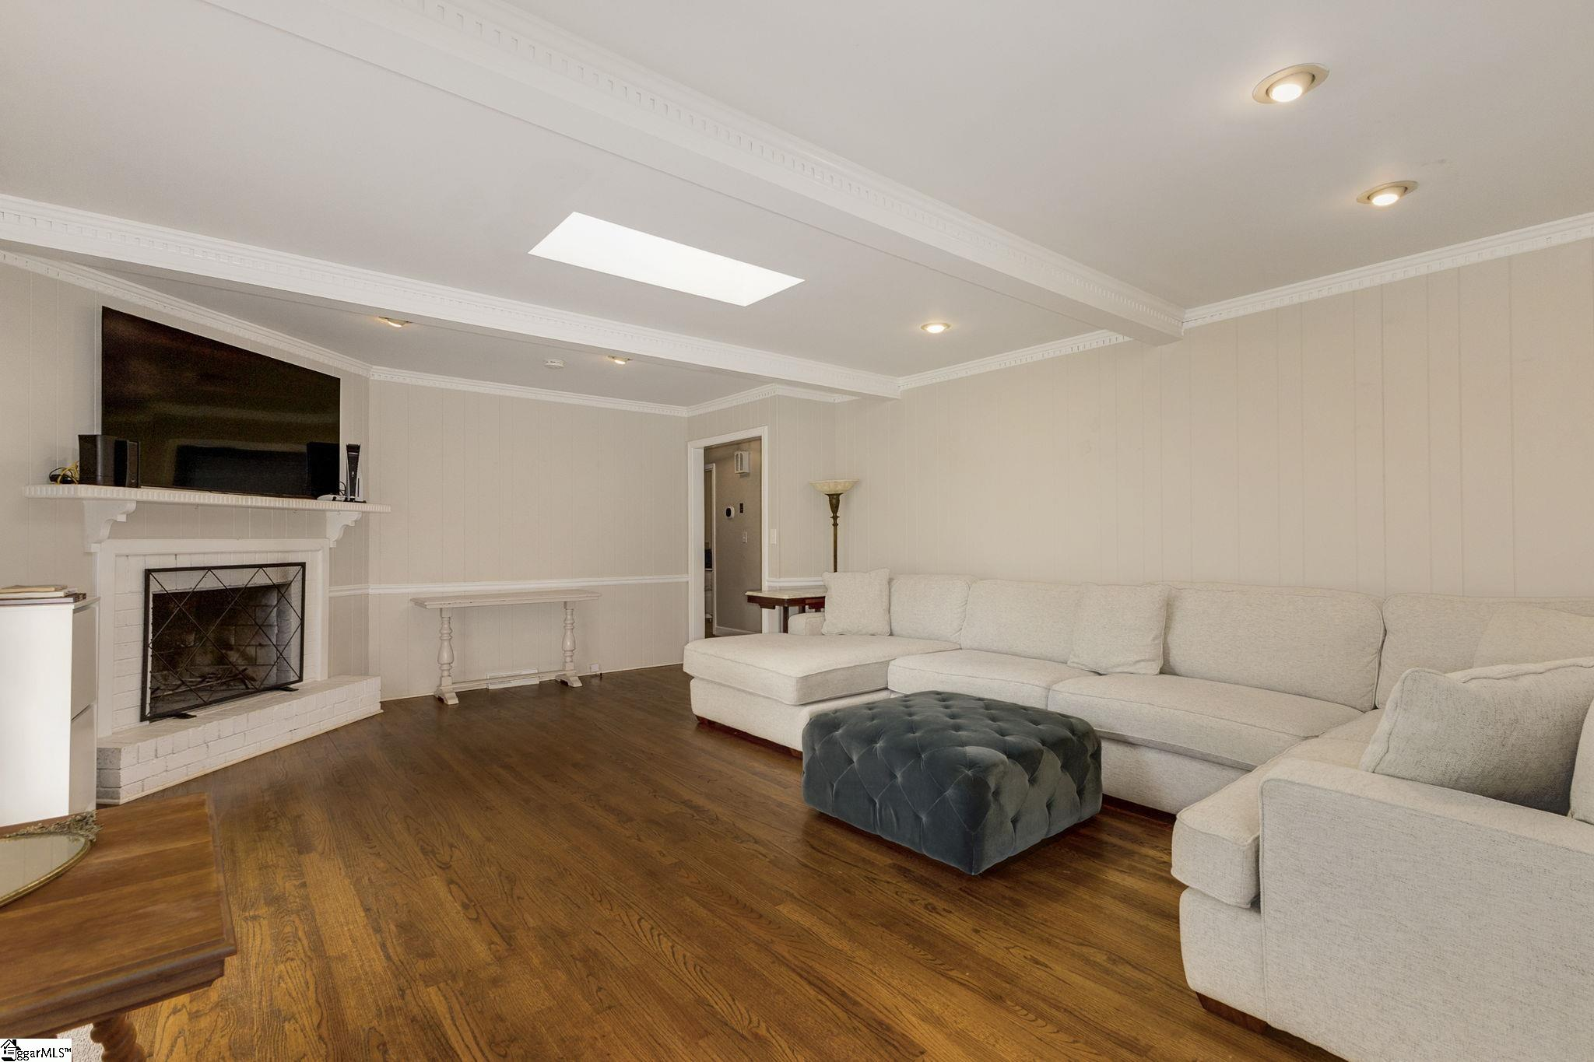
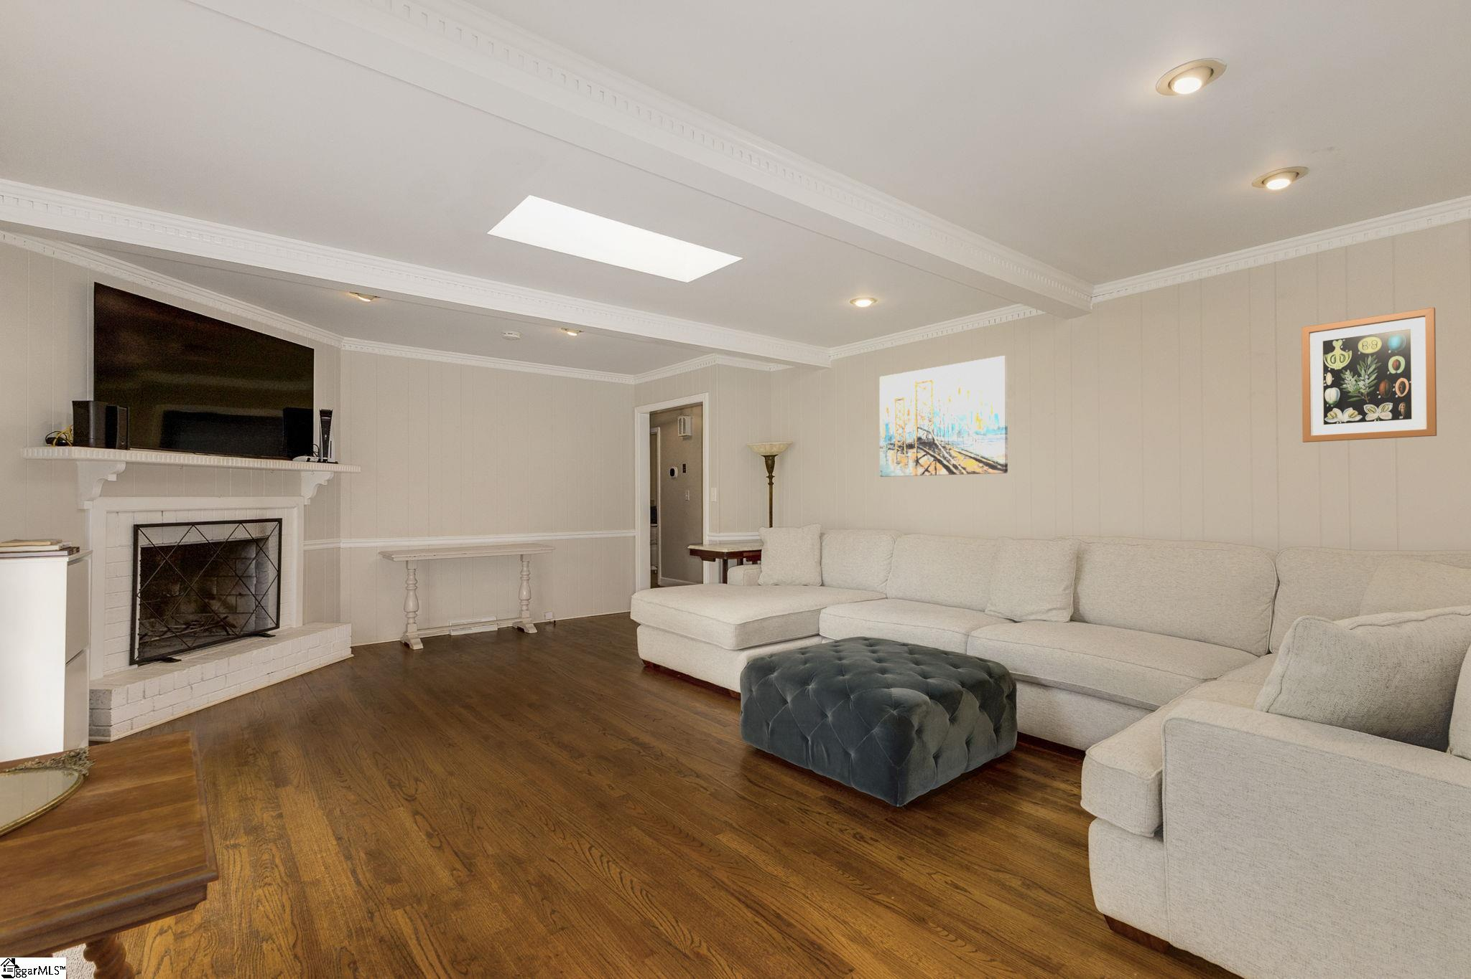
+ wall art [1300,307,1437,444]
+ wall art [879,355,1008,477]
